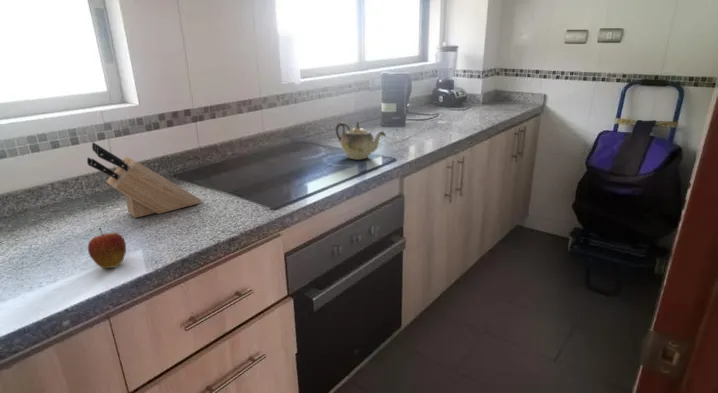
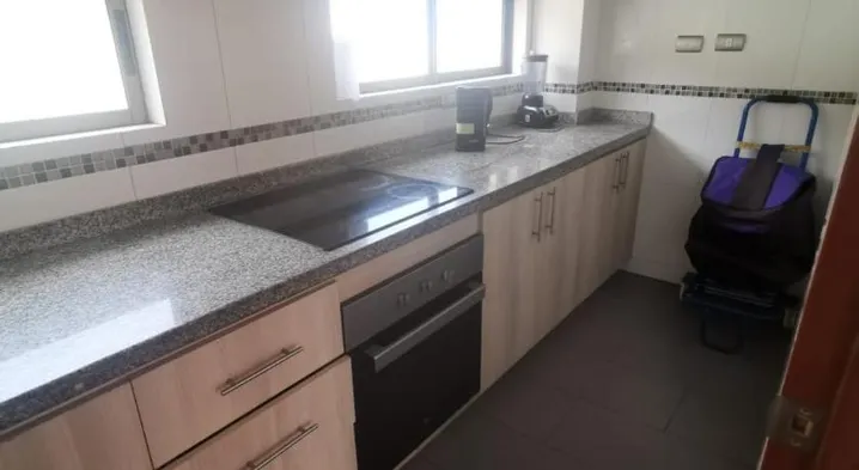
- fruit [87,227,127,269]
- knife block [86,141,203,219]
- teapot [335,121,387,161]
